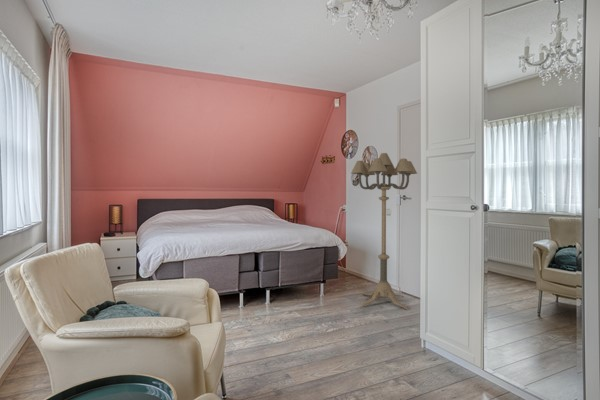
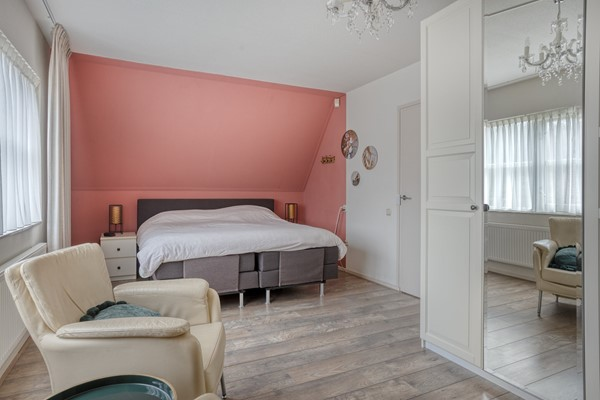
- floor lamp [350,152,418,311]
